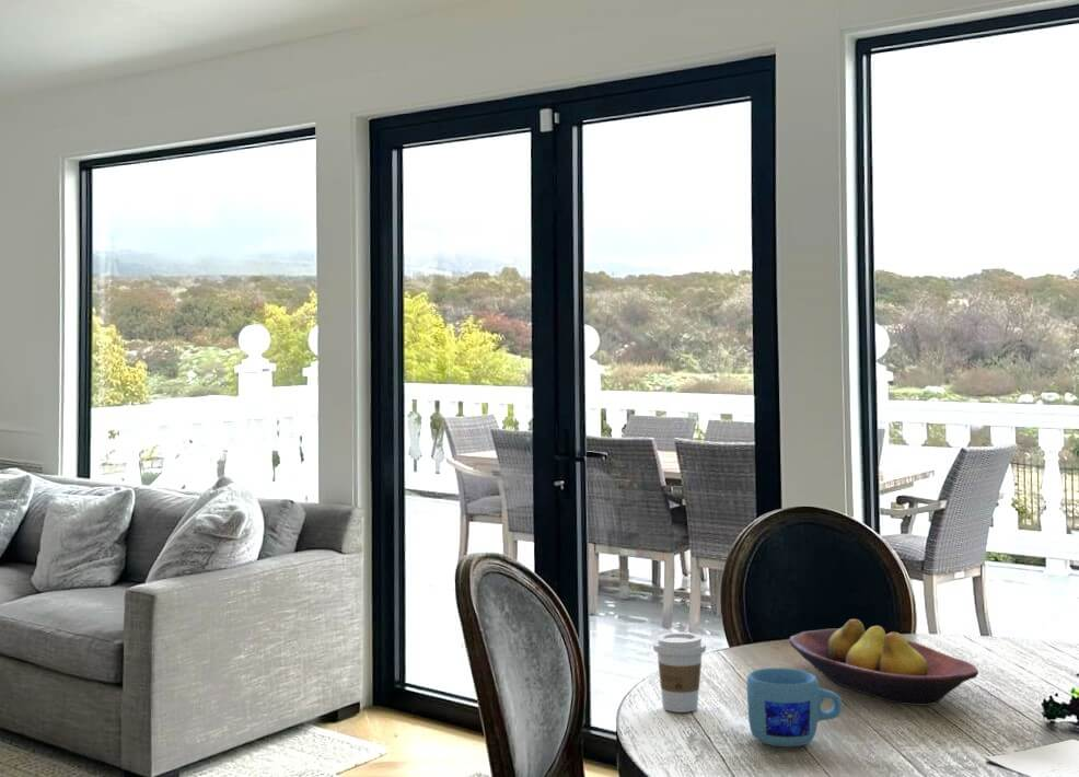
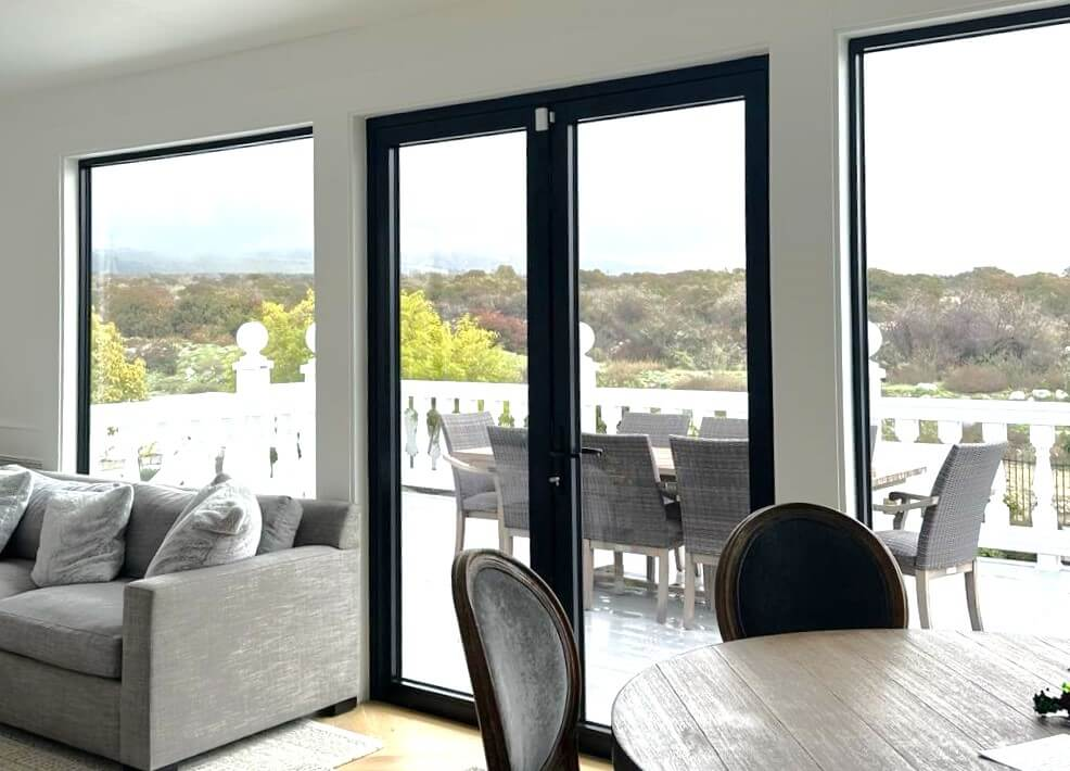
- coffee cup [652,631,707,714]
- fruit bowl [788,618,979,706]
- mug [745,668,844,747]
